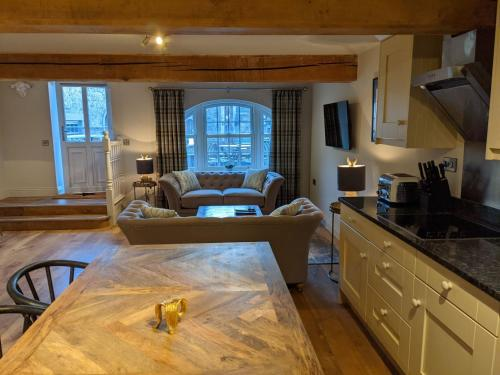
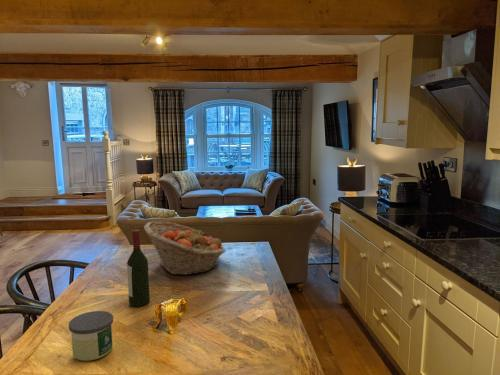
+ fruit basket [143,220,227,276]
+ wine bottle [126,229,151,308]
+ candle [68,310,114,362]
